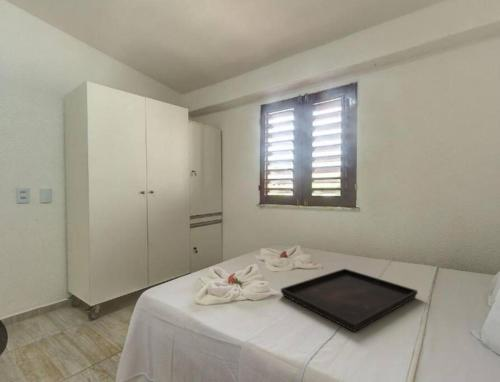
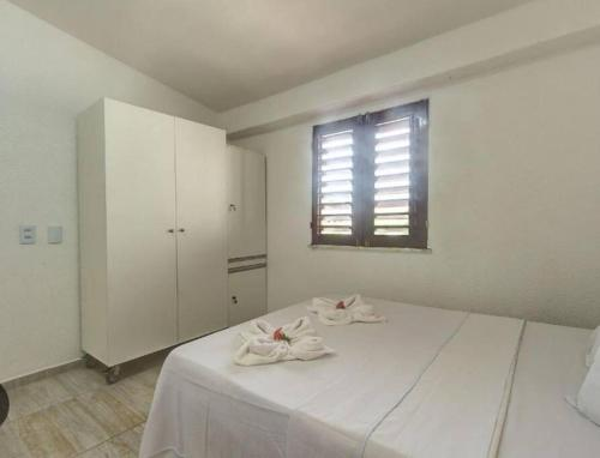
- serving tray [280,268,419,333]
